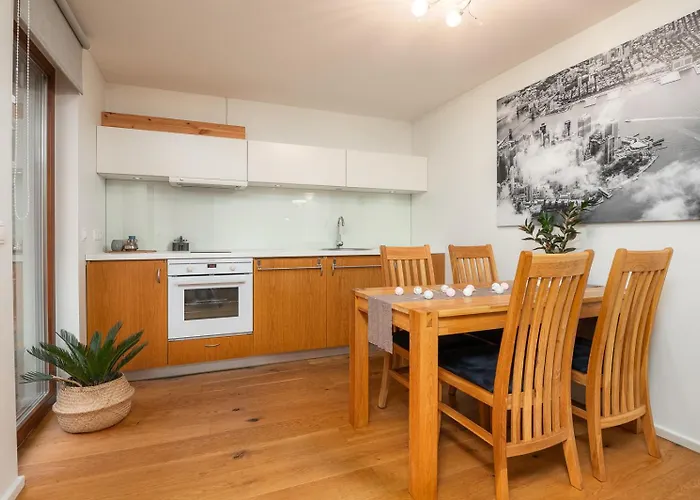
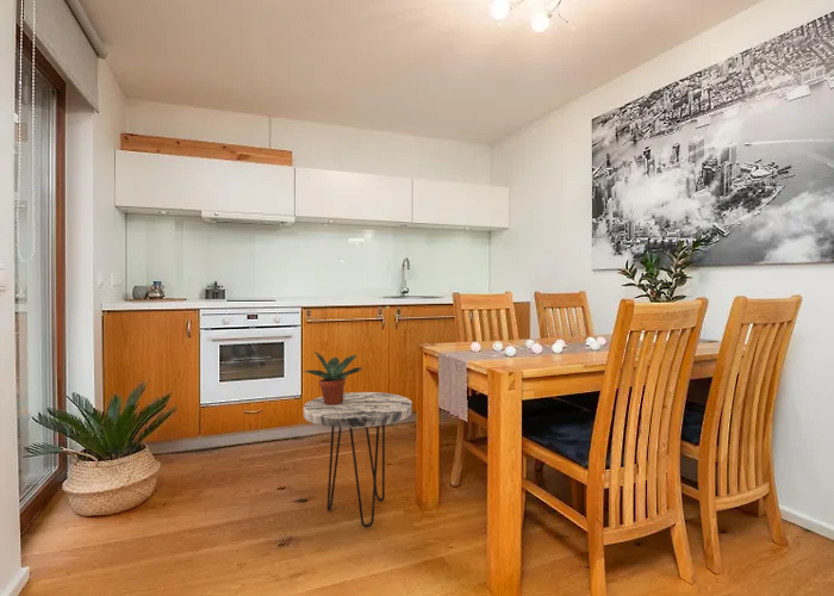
+ potted plant [303,350,363,404]
+ side table [303,391,413,528]
